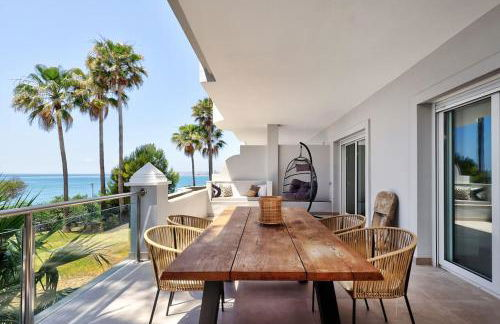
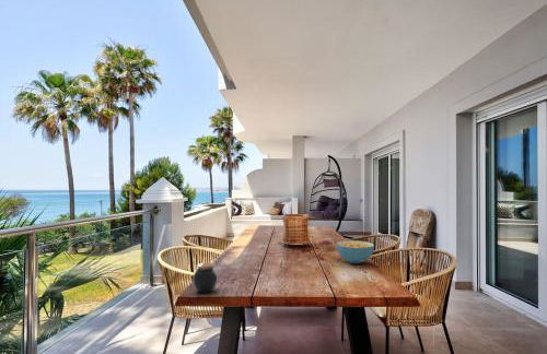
+ jar [191,262,218,294]
+ cereal bowl [336,239,375,264]
